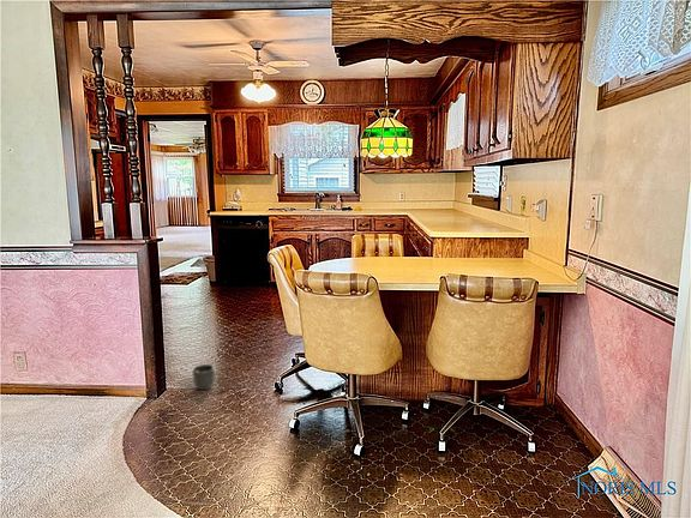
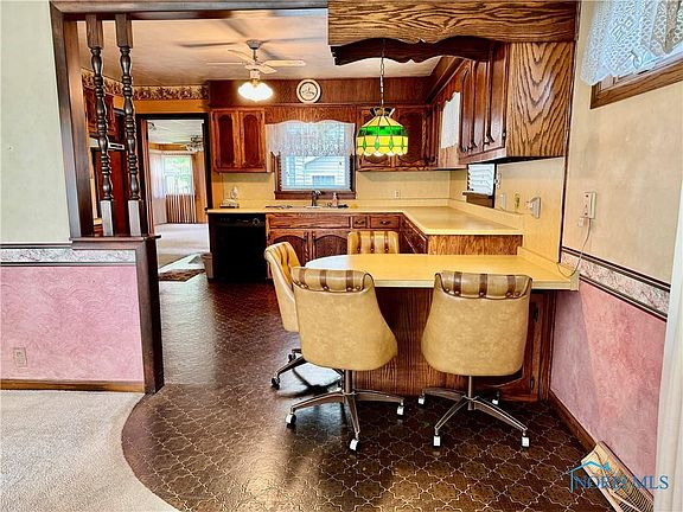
- planter [191,363,216,391]
